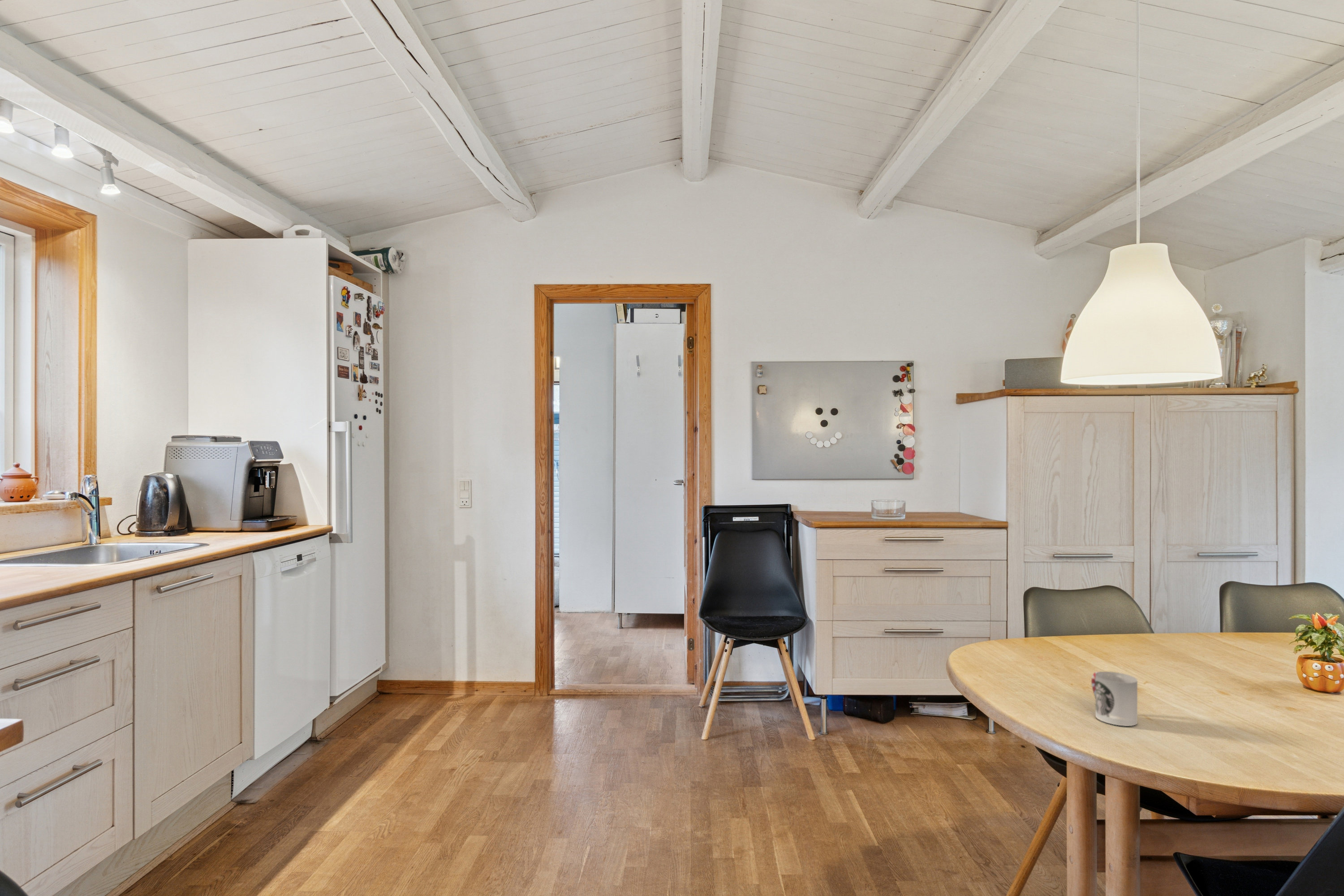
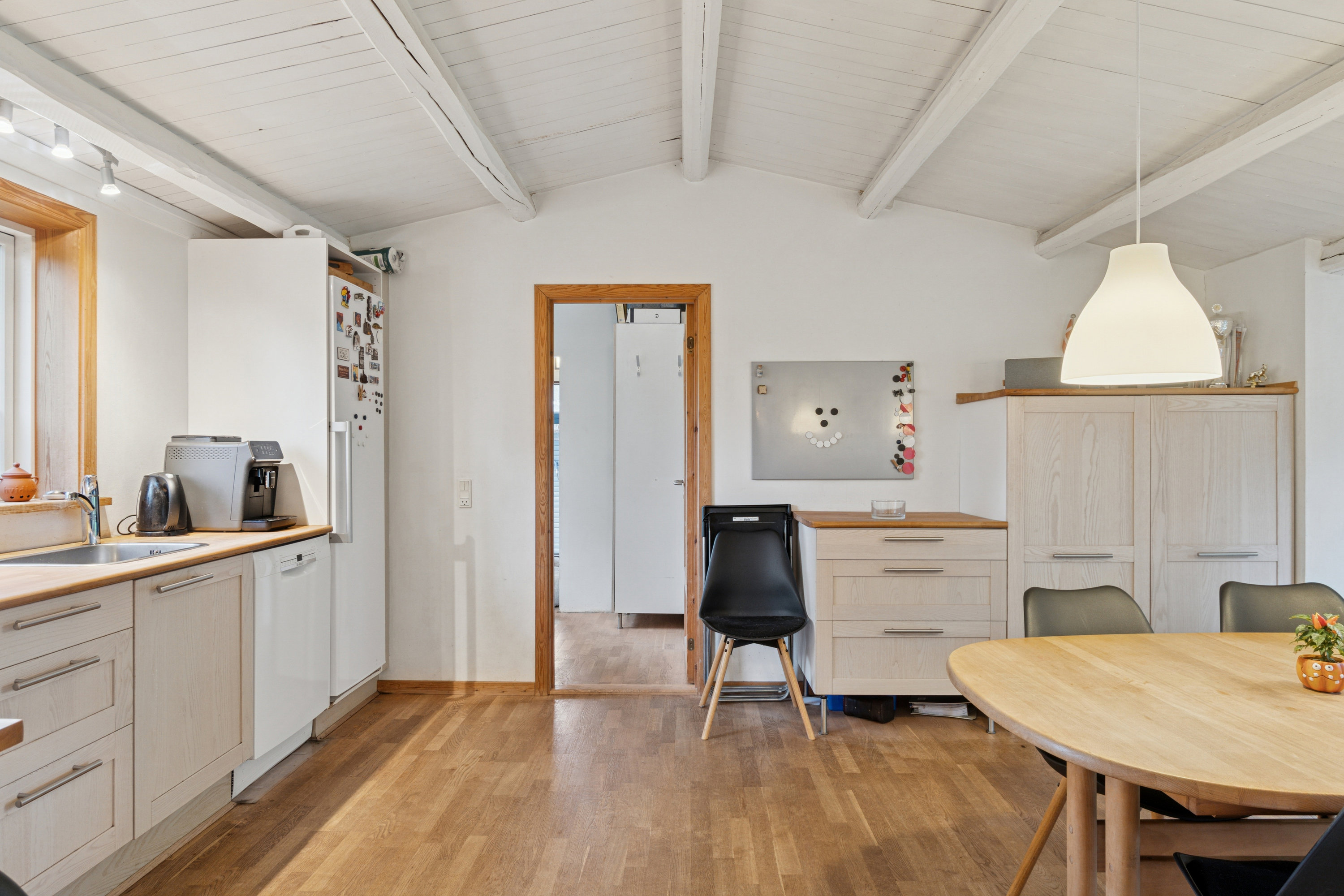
- cup [1091,671,1138,727]
